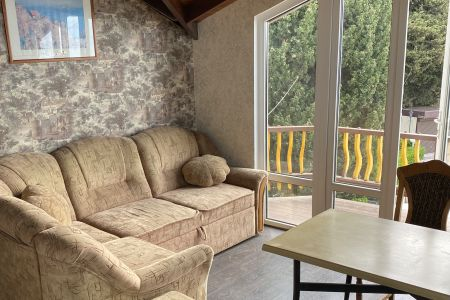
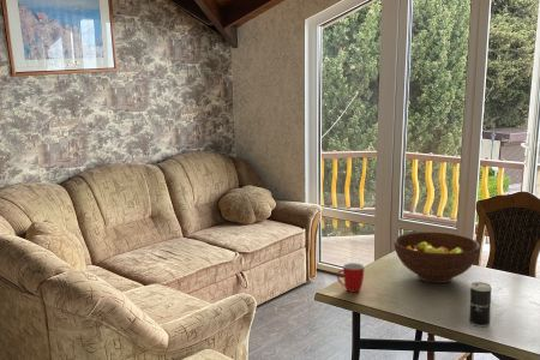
+ mug [336,262,365,293]
+ fruit bowl [392,230,481,284]
+ beverage can [468,281,492,328]
